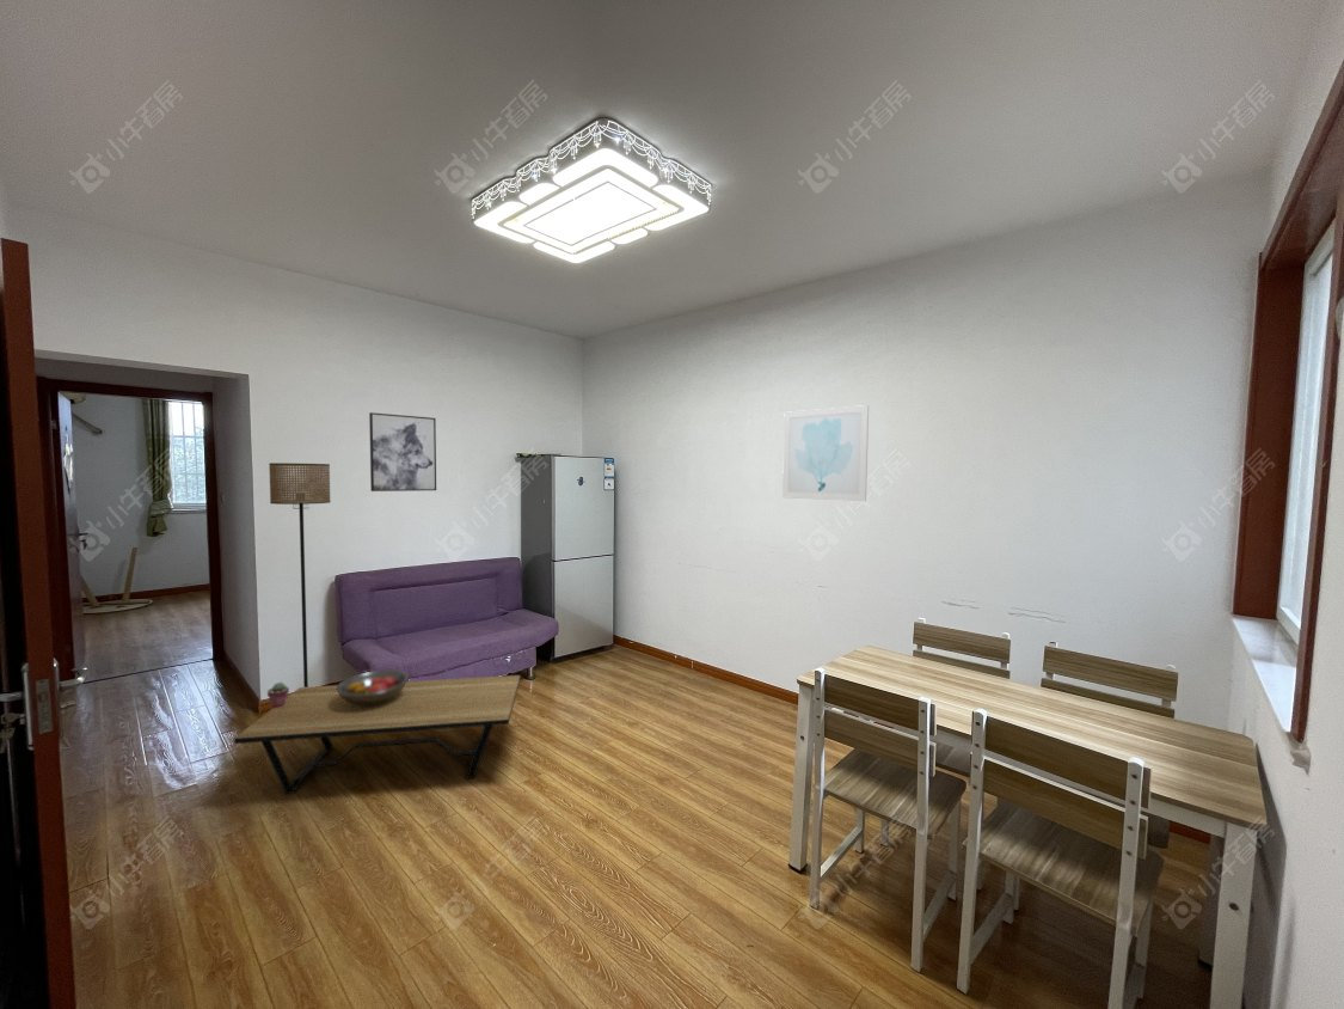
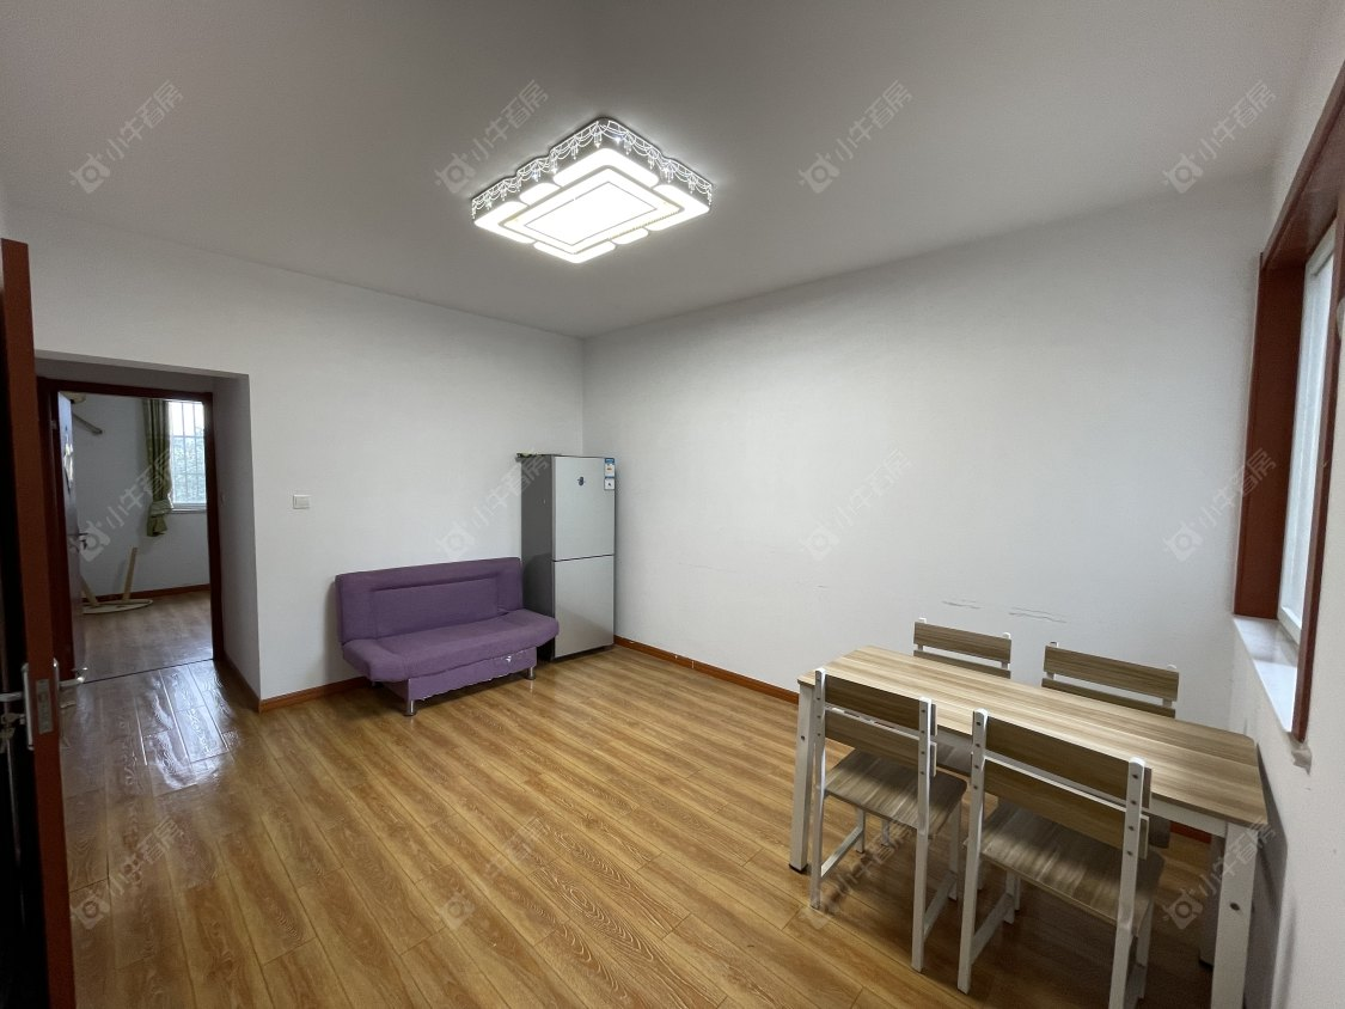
- fruit bowl [336,668,410,705]
- floor lamp [268,461,332,687]
- potted succulent [266,681,290,709]
- wall art [781,404,870,502]
- coffee table [233,674,521,795]
- wall art [368,411,437,493]
